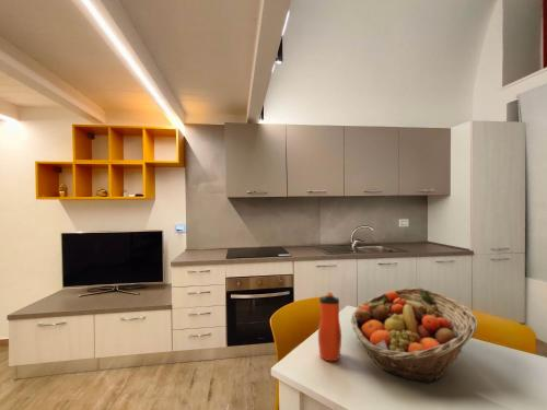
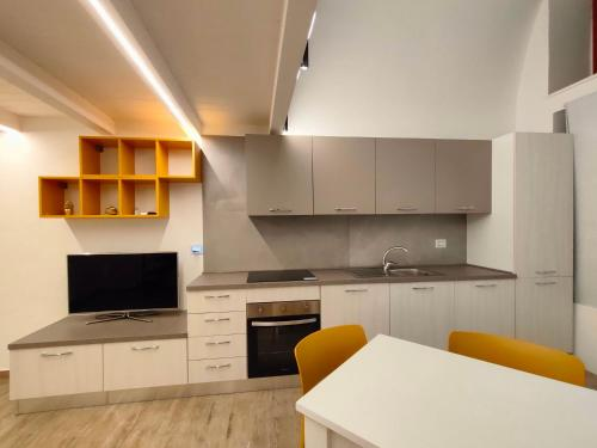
- fruit basket [350,286,479,385]
- water bottle [317,291,342,362]
